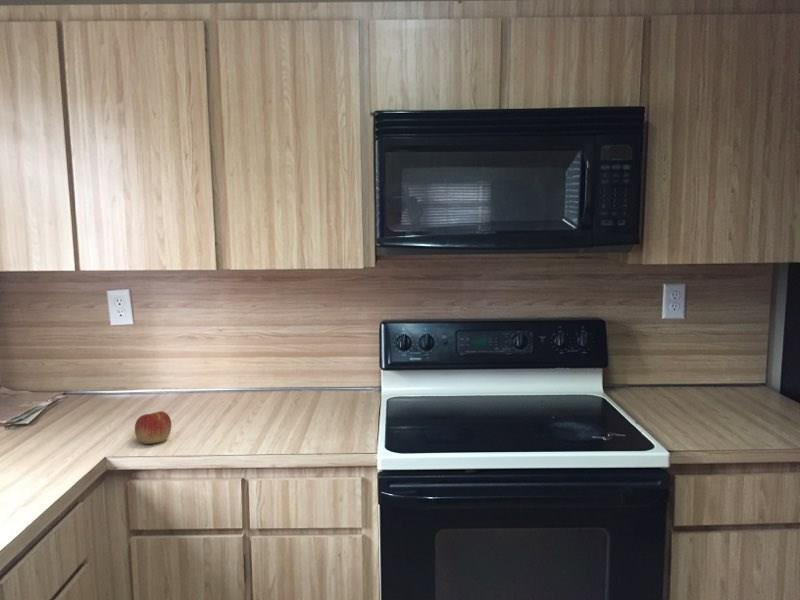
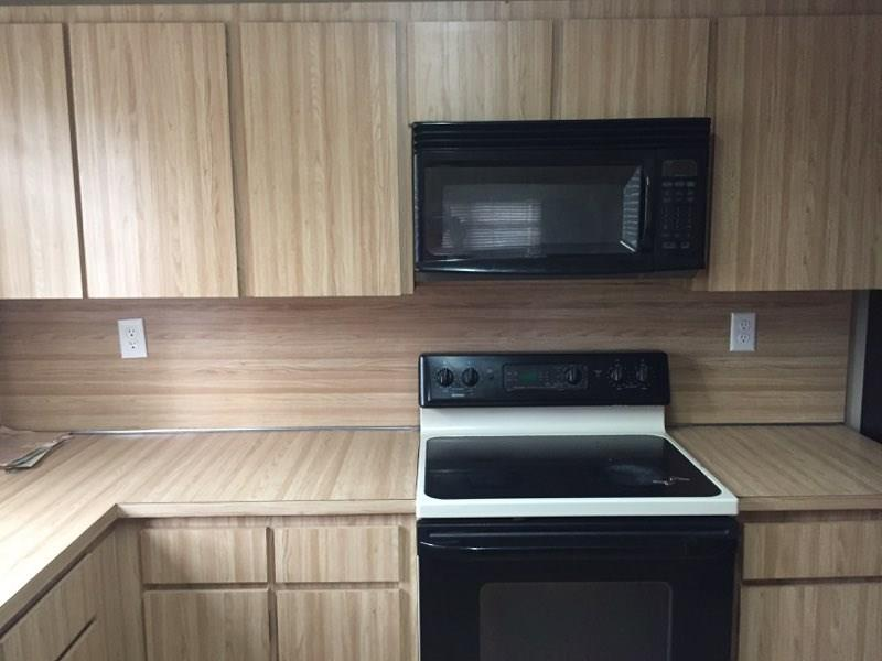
- apple [134,410,172,445]
